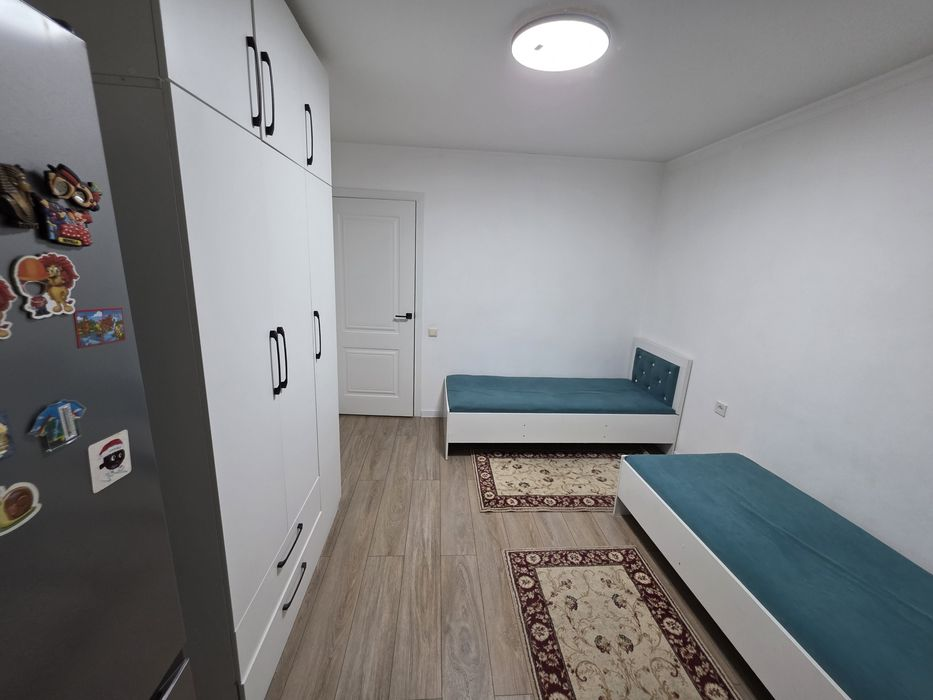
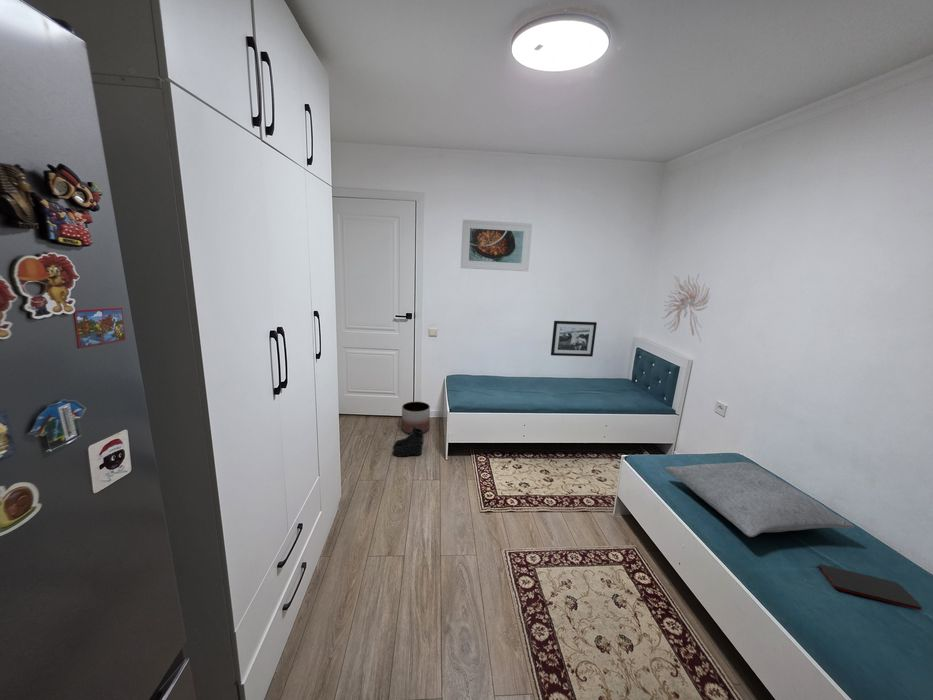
+ wall sculpture [661,273,711,344]
+ smartphone [817,563,923,611]
+ planter [401,401,431,434]
+ boots [391,427,425,458]
+ pillow [664,461,855,538]
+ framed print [460,219,533,272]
+ picture frame [550,320,598,358]
